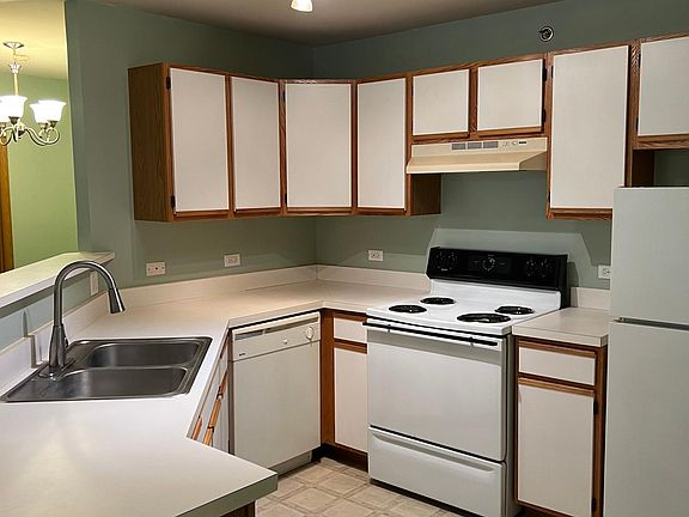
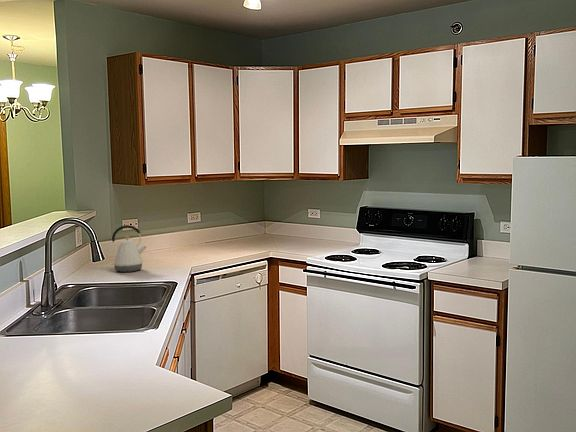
+ kettle [110,224,147,273]
